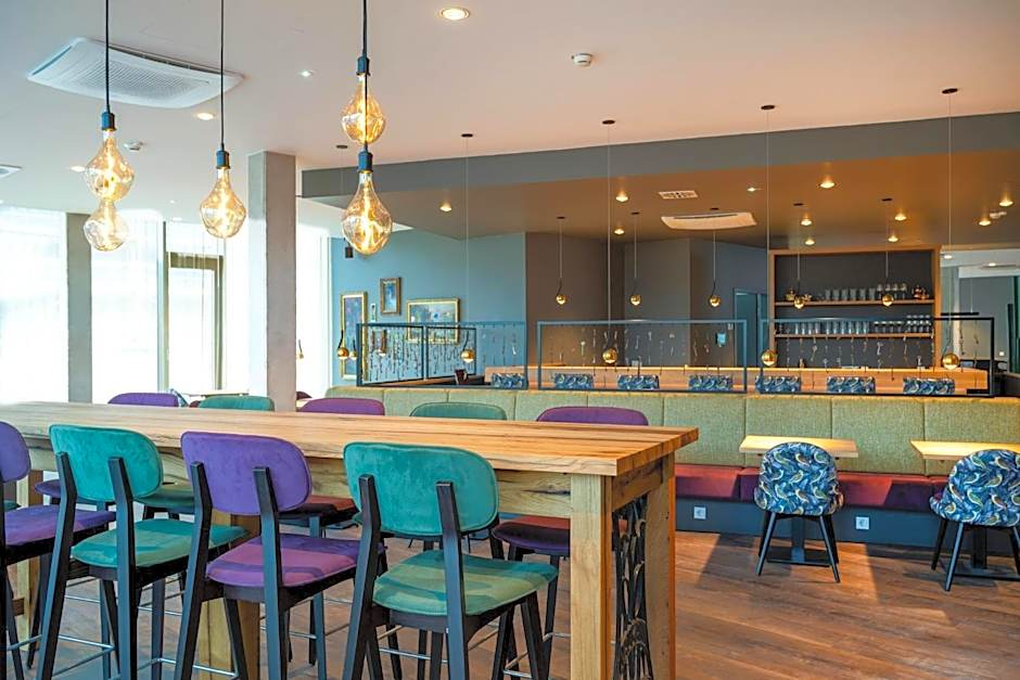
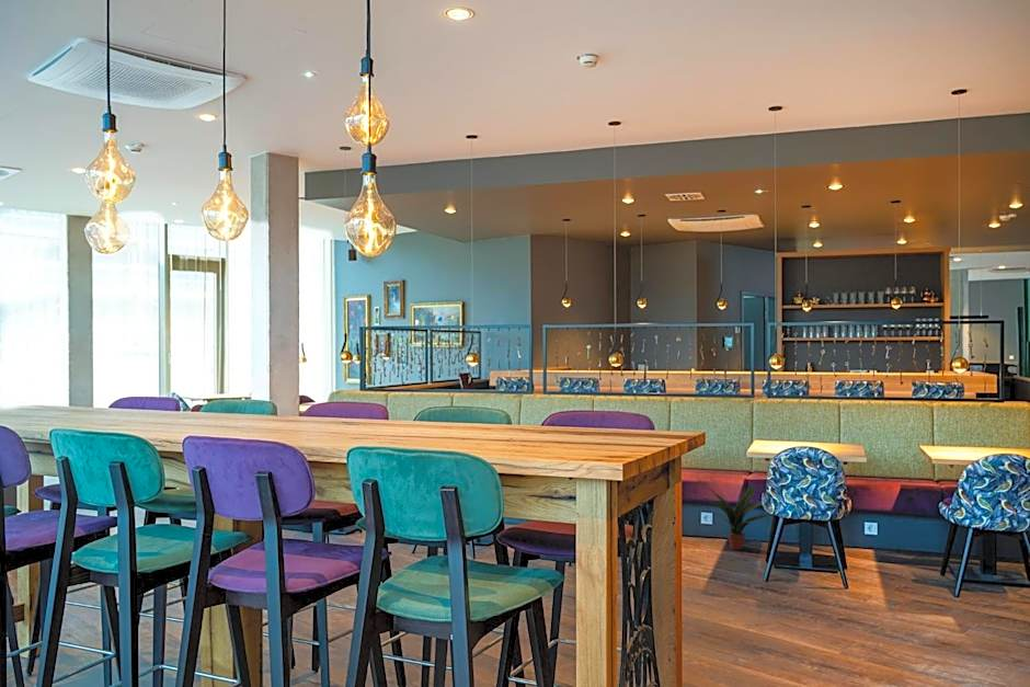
+ potted plant [697,480,770,550]
